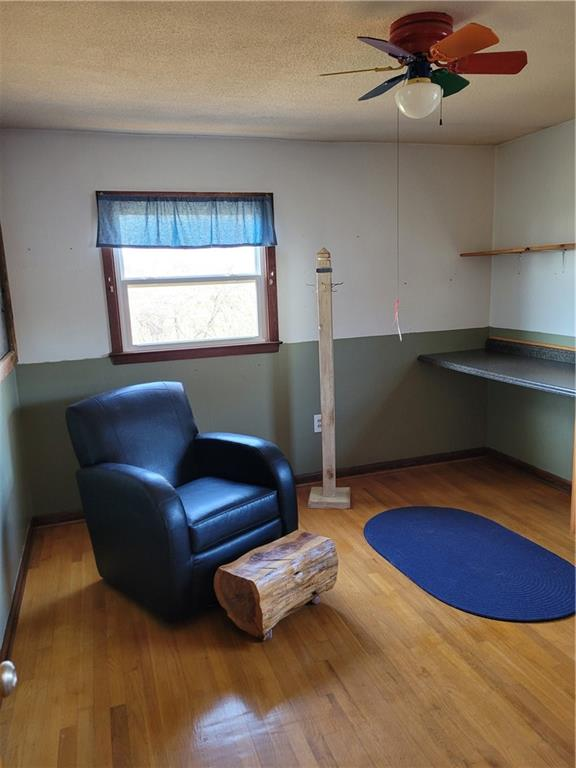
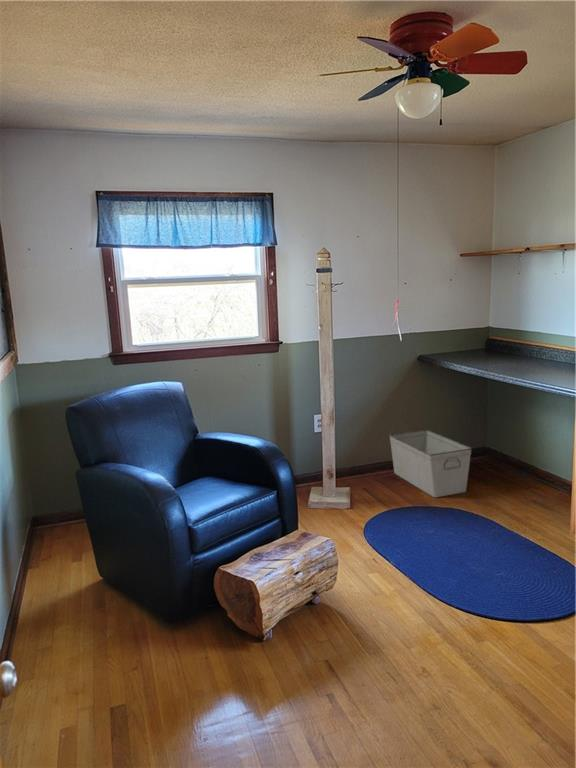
+ storage bin [388,429,473,498]
